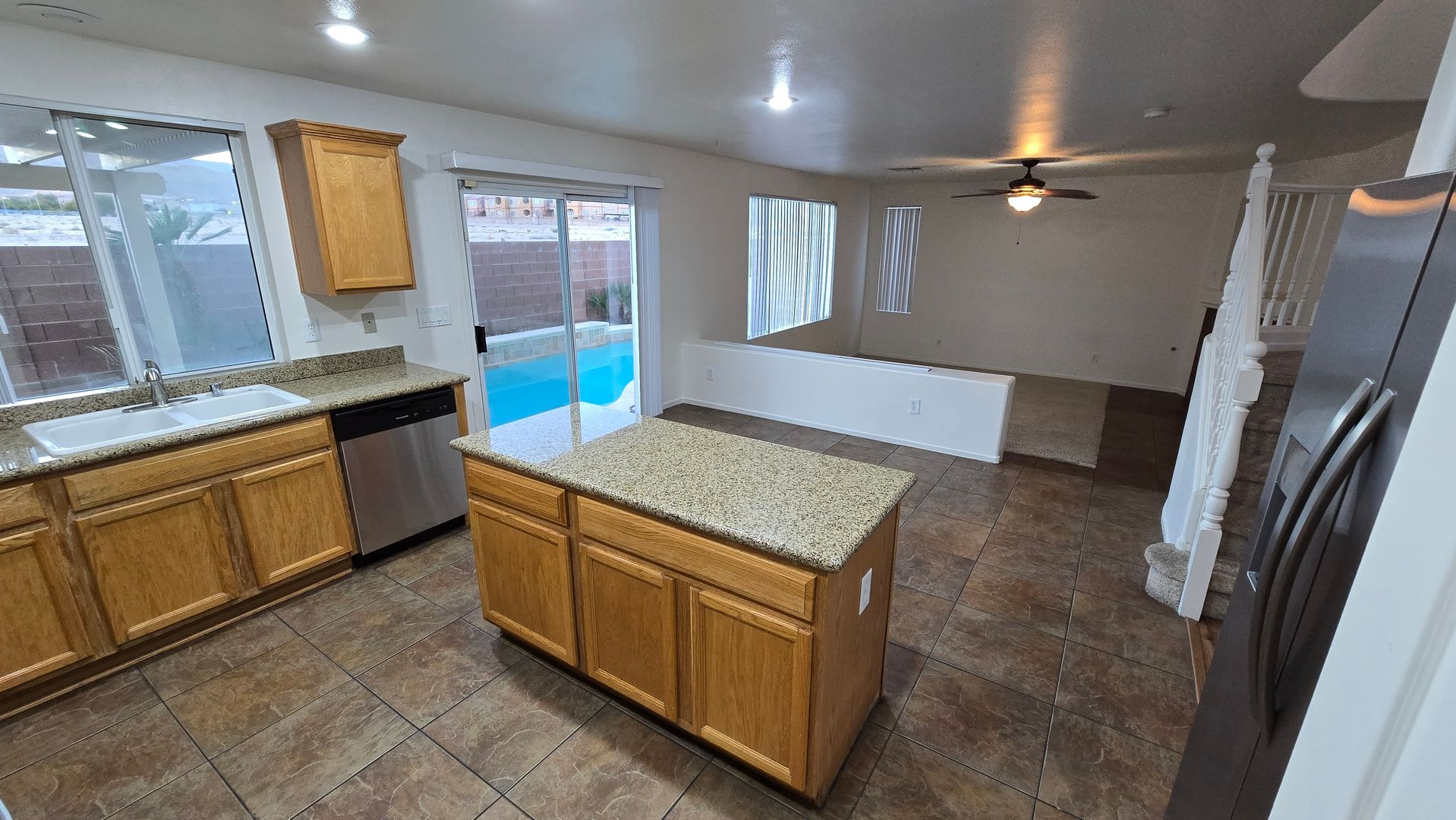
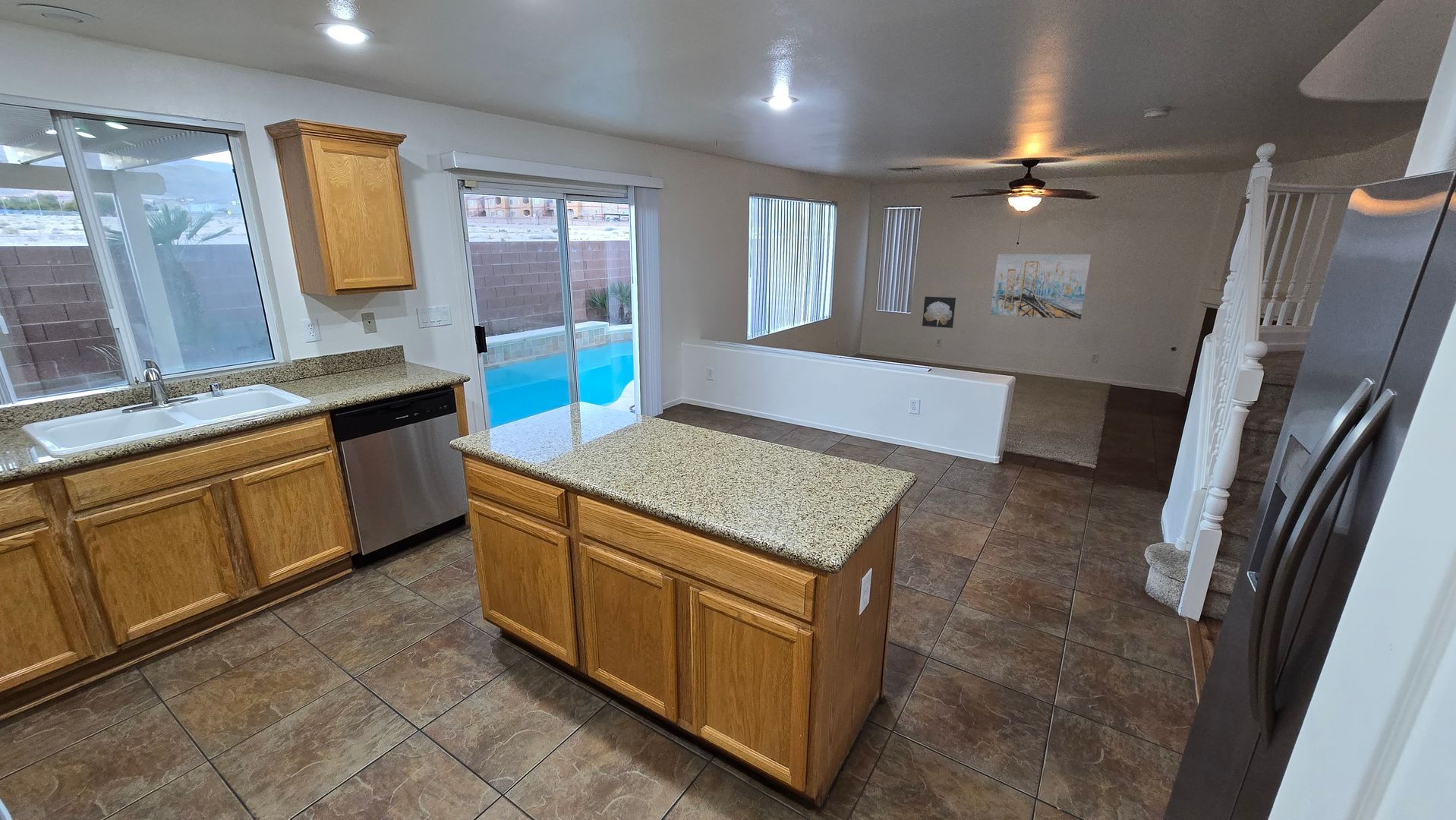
+ wall art [990,253,1092,320]
+ wall art [922,296,956,329]
